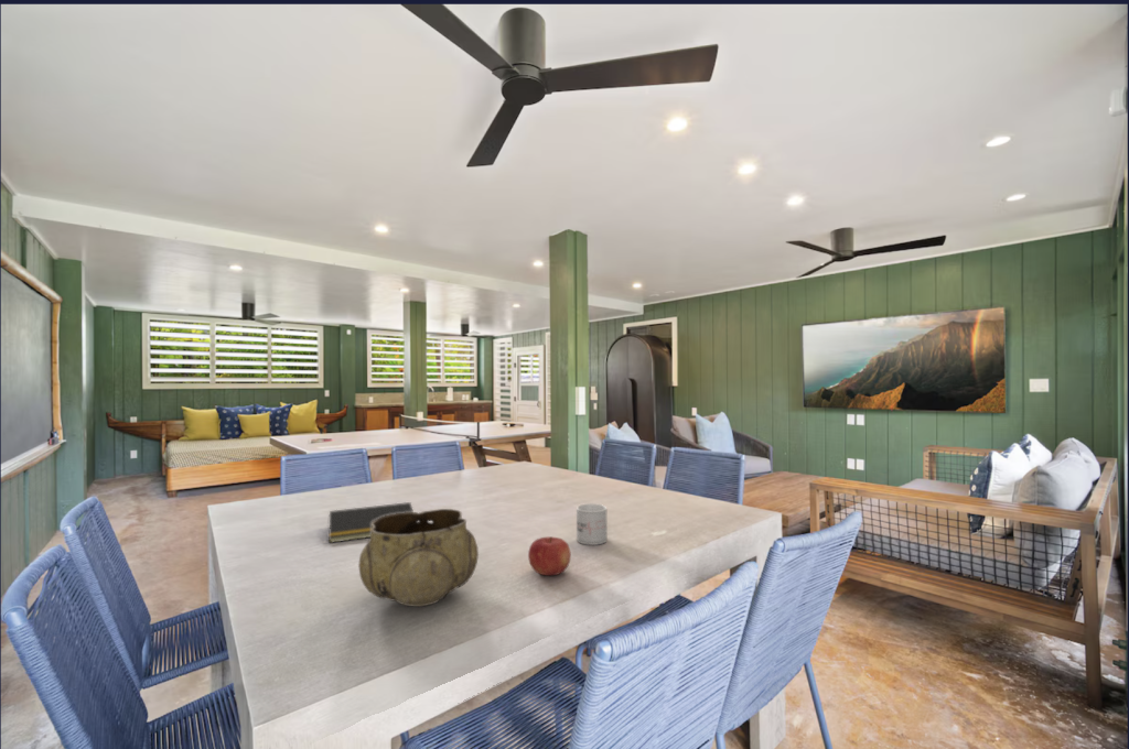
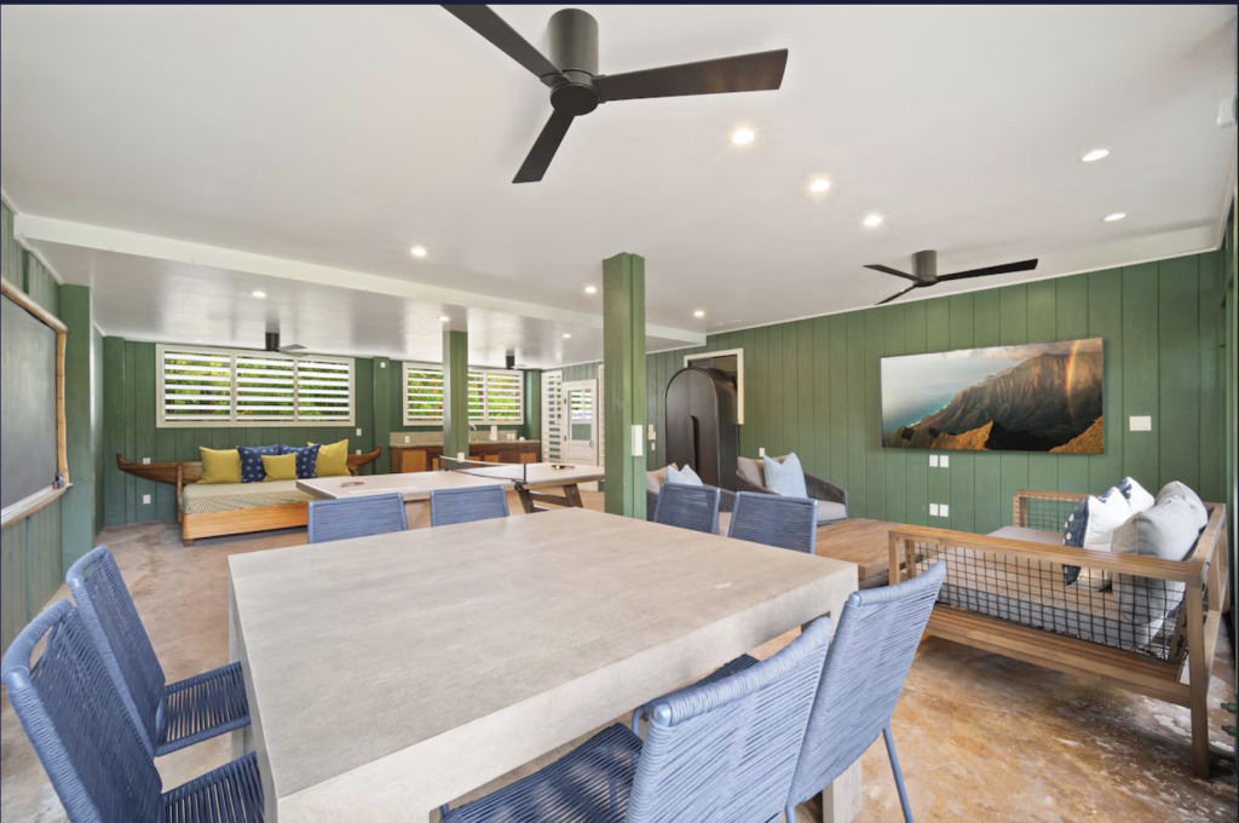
- mug [576,502,609,546]
- notepad [326,501,415,544]
- decorative bowl [357,508,480,607]
- fruit [527,535,572,576]
